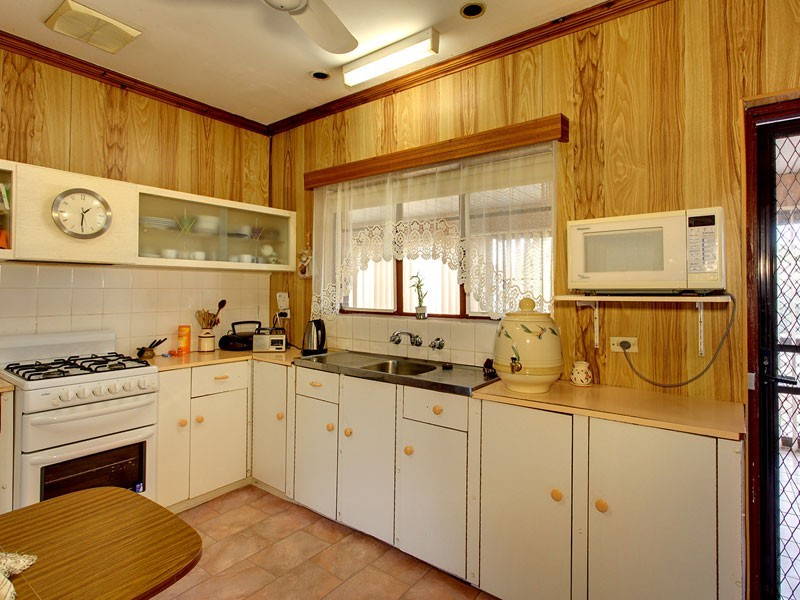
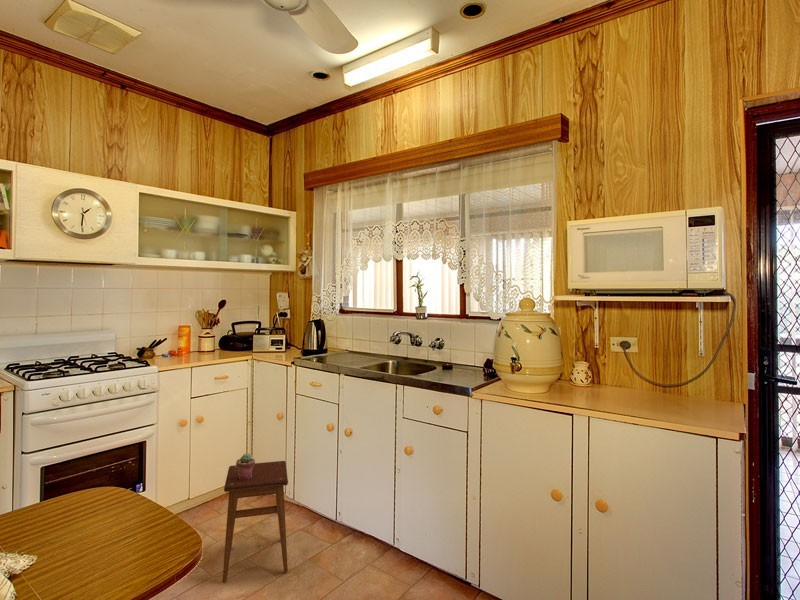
+ stool [222,460,289,583]
+ potted succulent [235,452,256,480]
